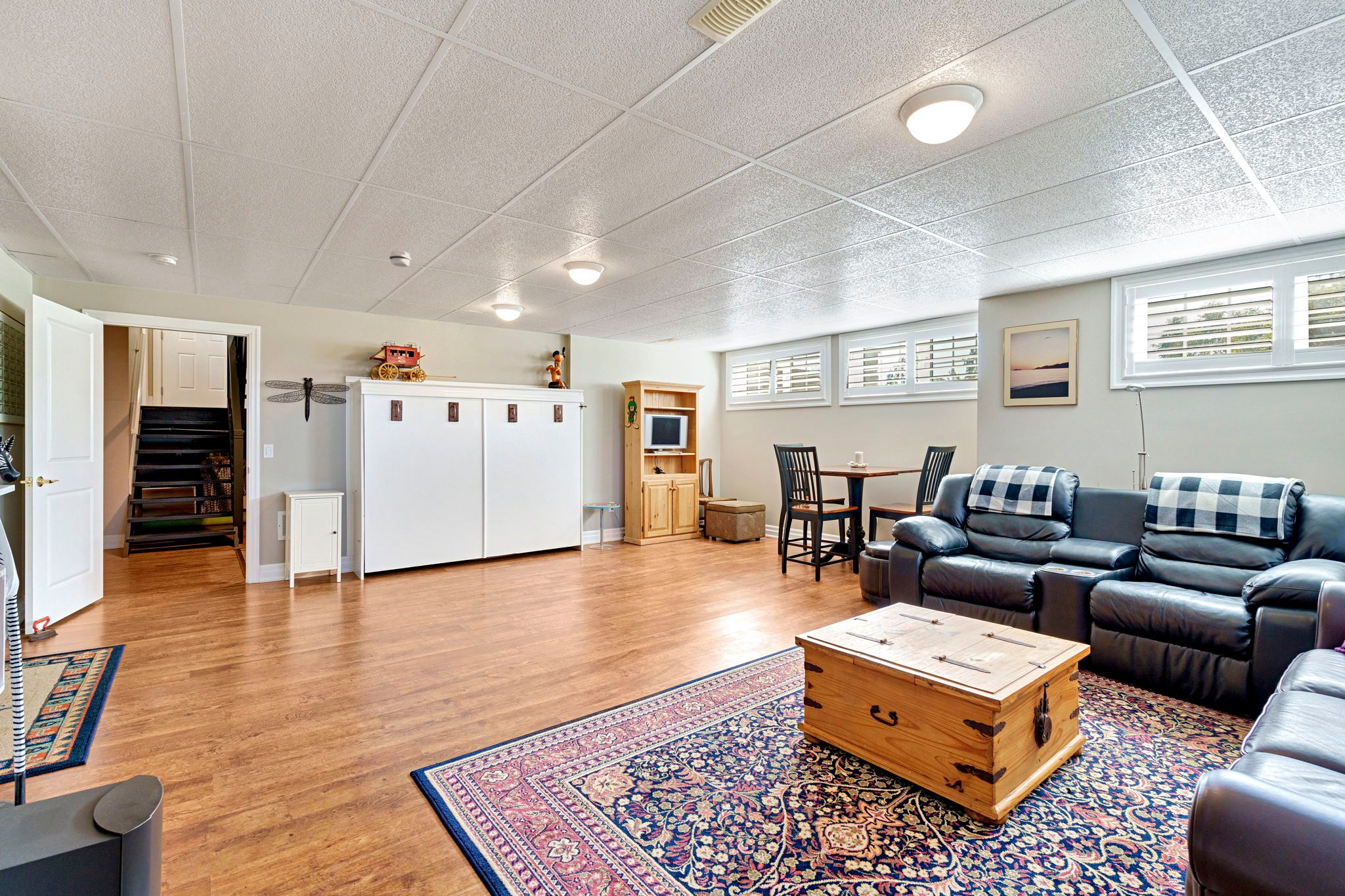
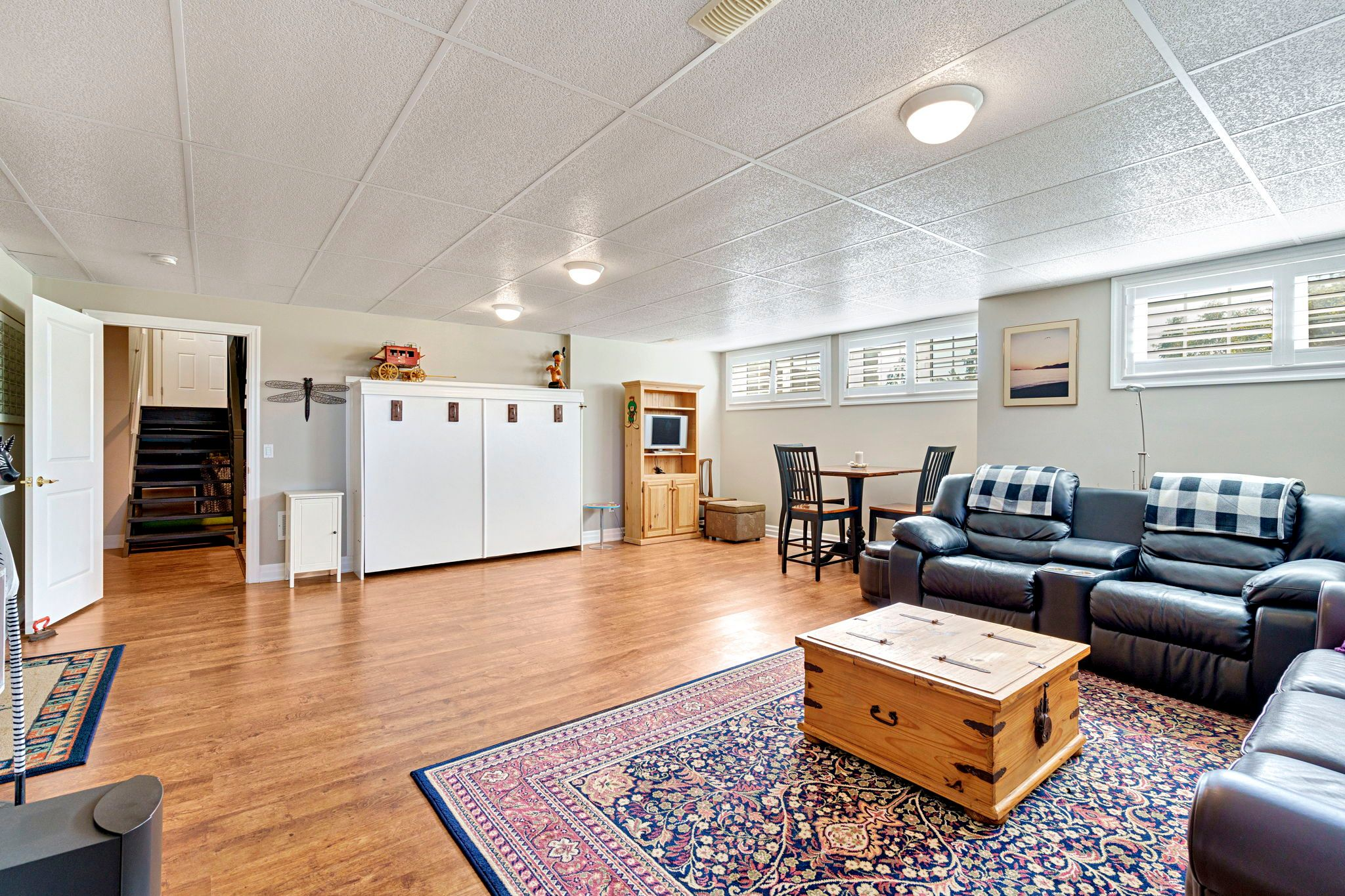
- smoke detector [389,250,412,268]
